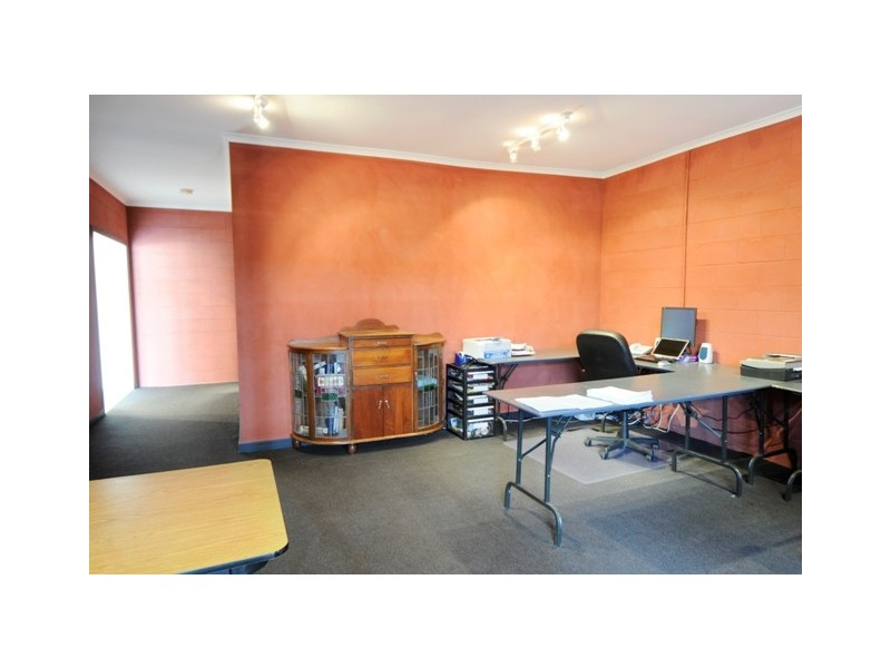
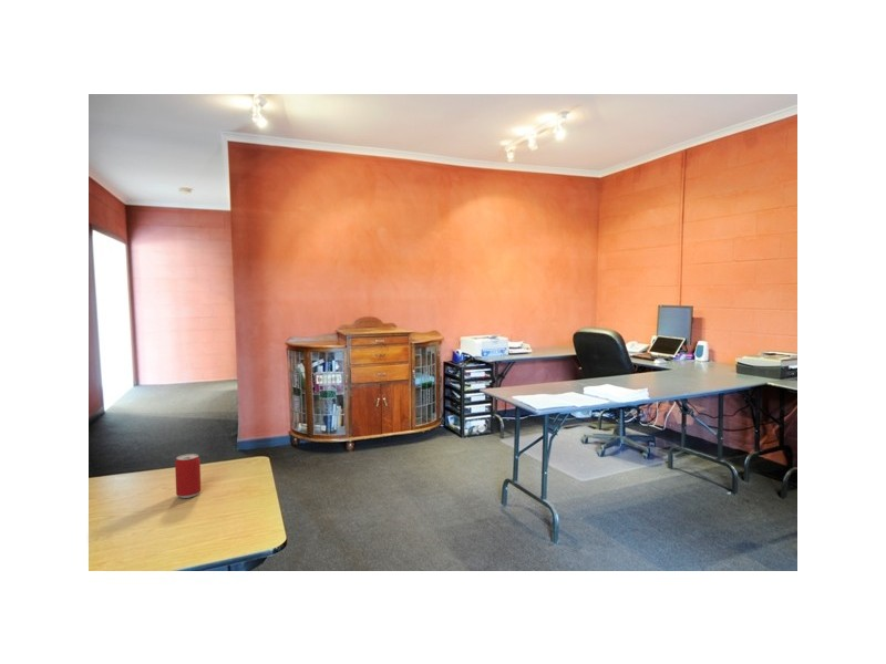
+ beer can [174,453,202,499]
